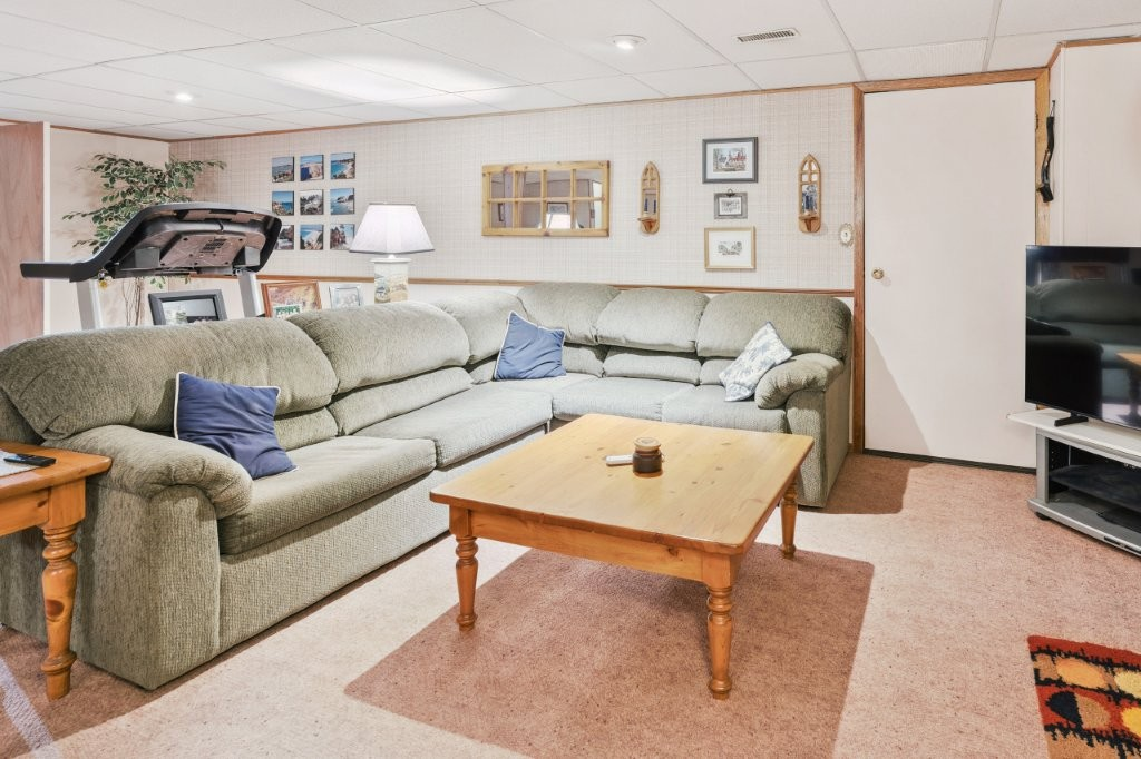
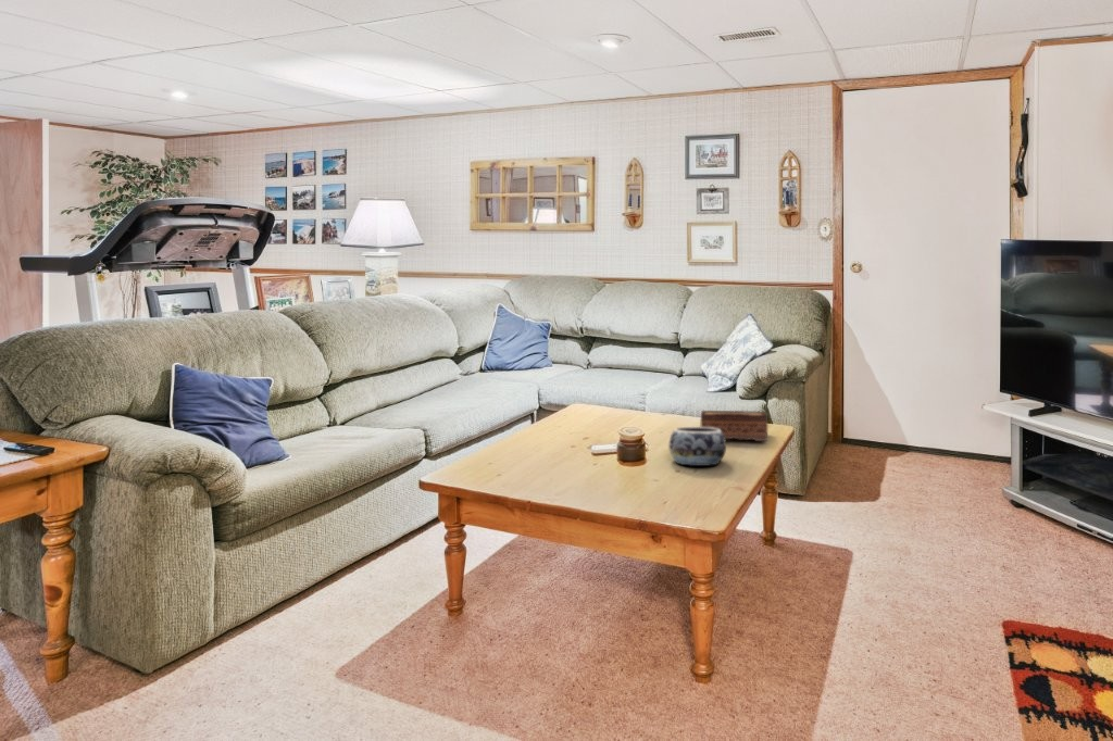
+ tissue box [700,410,768,442]
+ decorative bowl [667,426,727,467]
